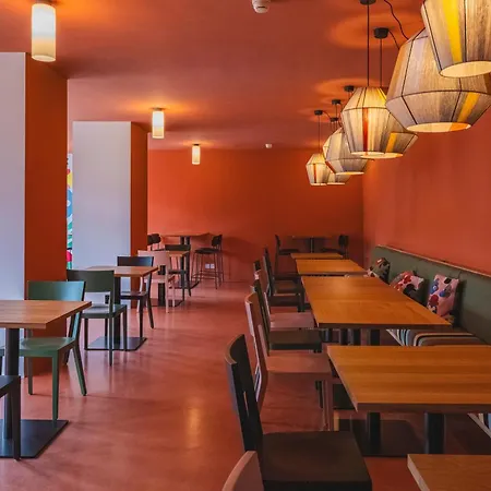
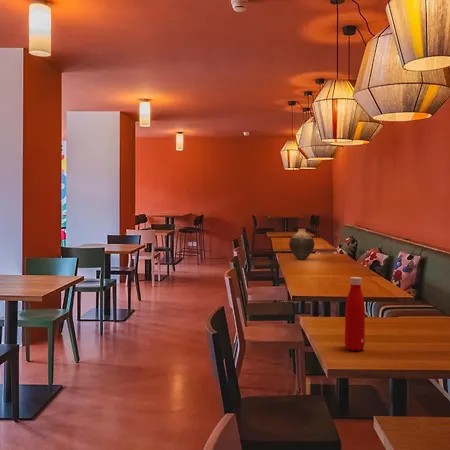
+ bottle [344,276,366,352]
+ vase [288,228,315,260]
